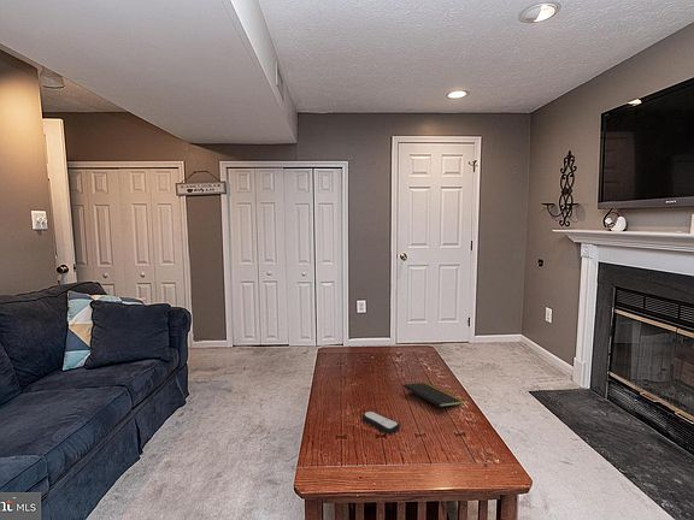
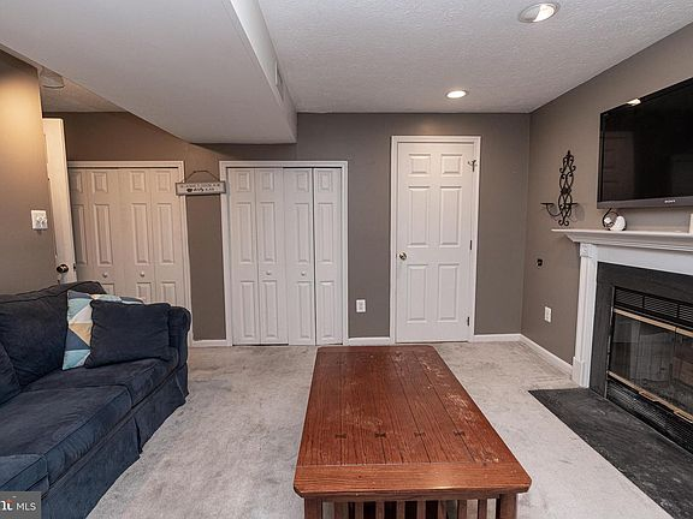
- notepad [402,382,465,415]
- remote control [361,410,401,435]
